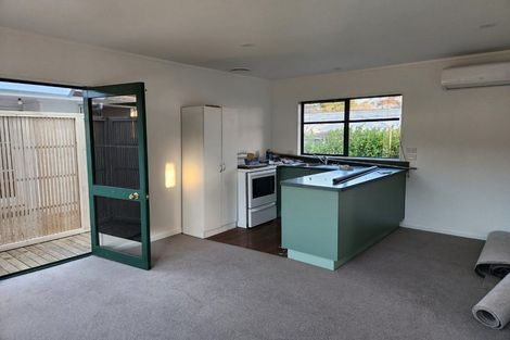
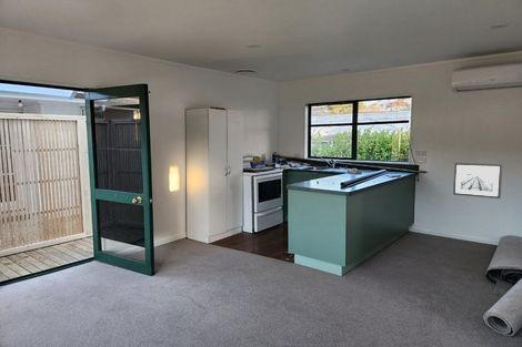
+ wall art [452,162,503,200]
